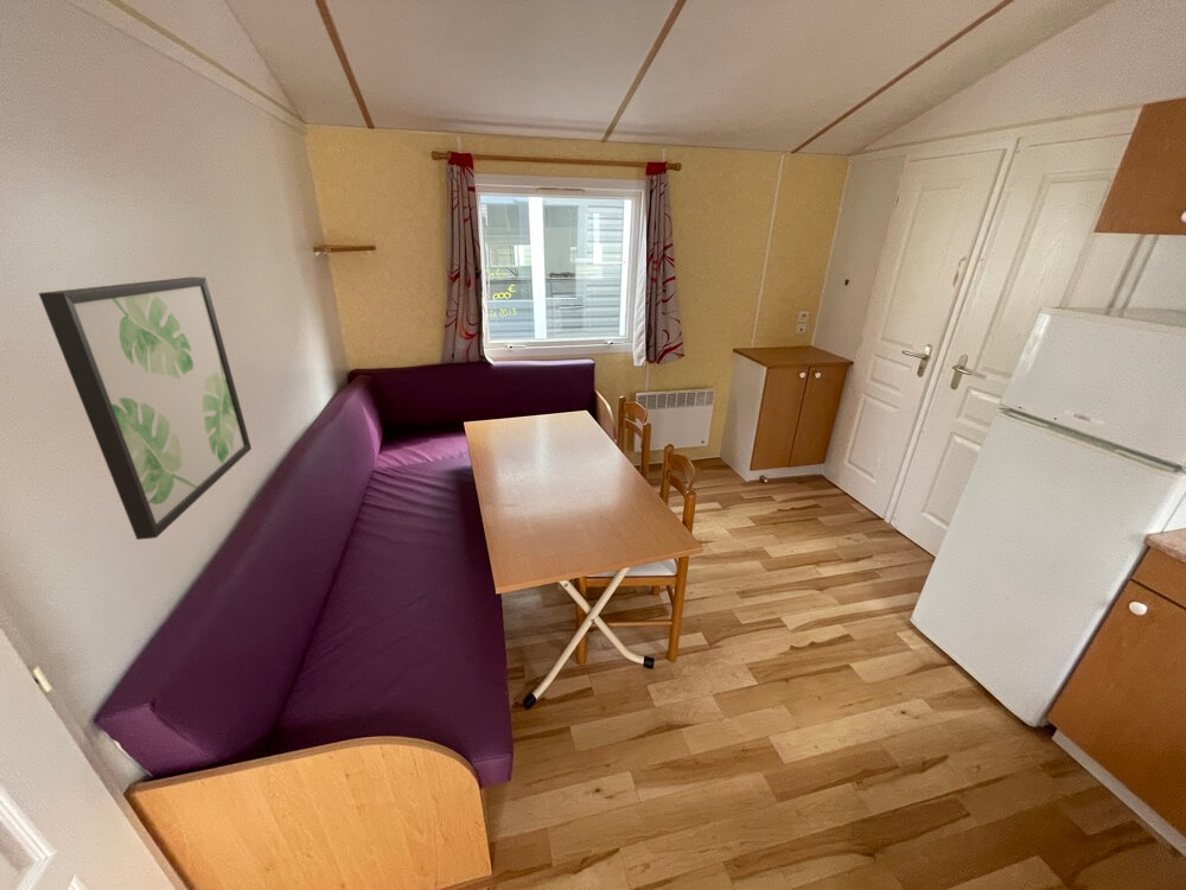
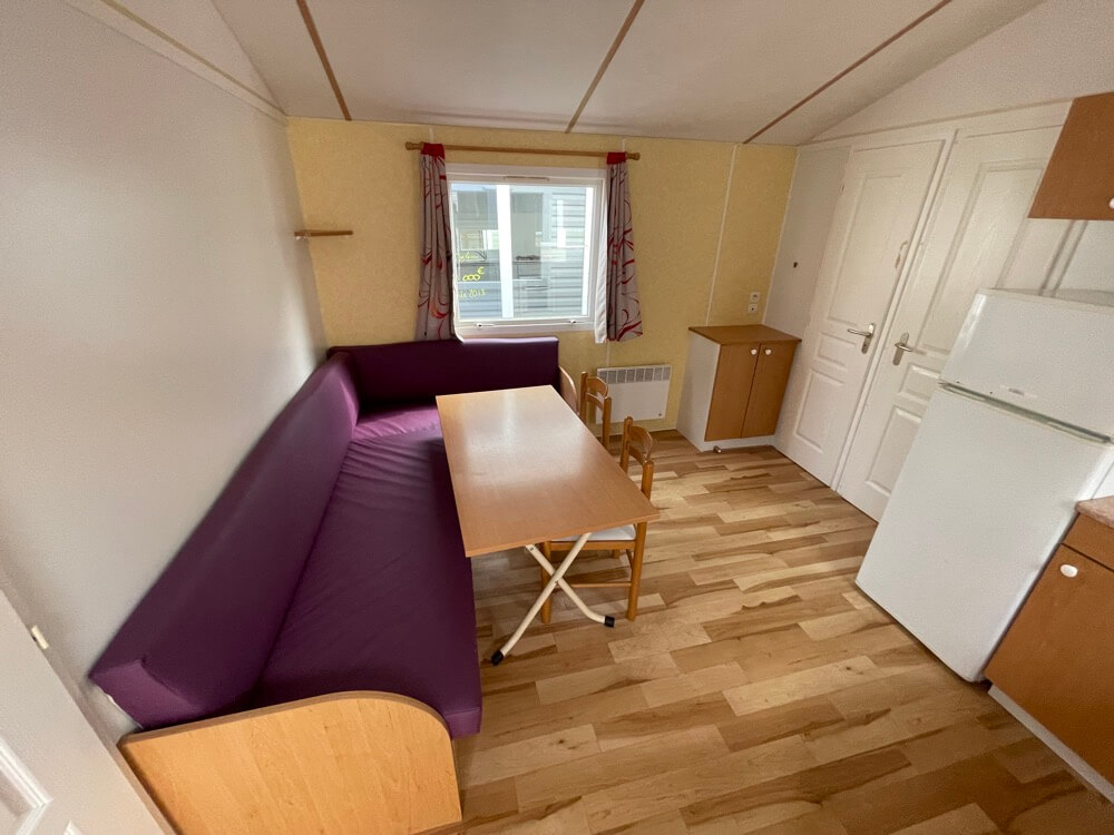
- wall art [38,276,253,541]
